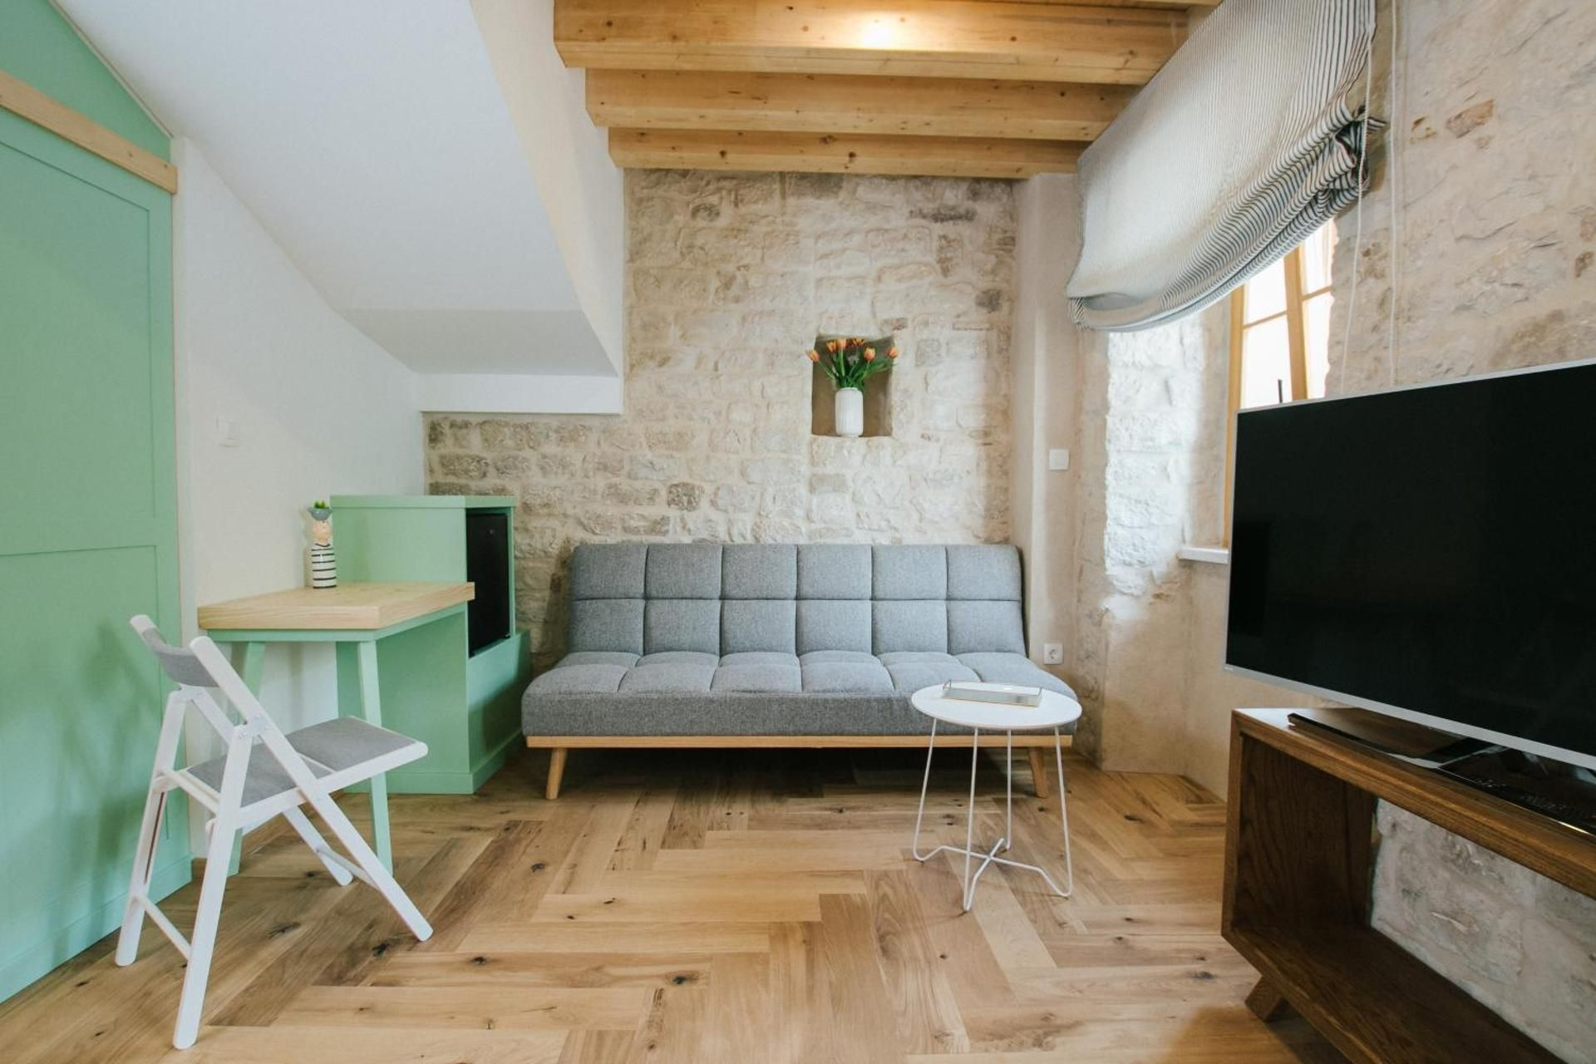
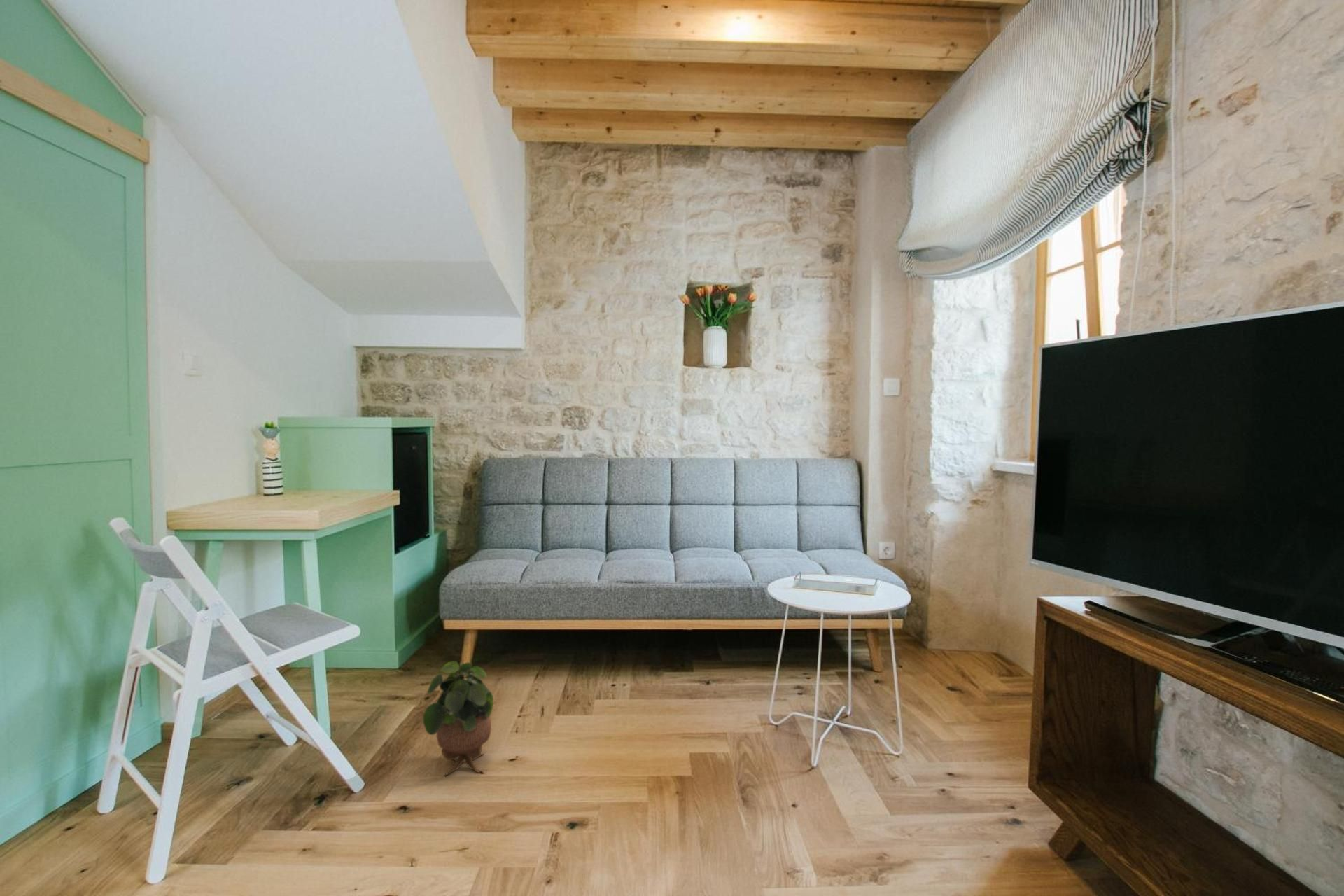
+ potted plant [423,660,494,777]
